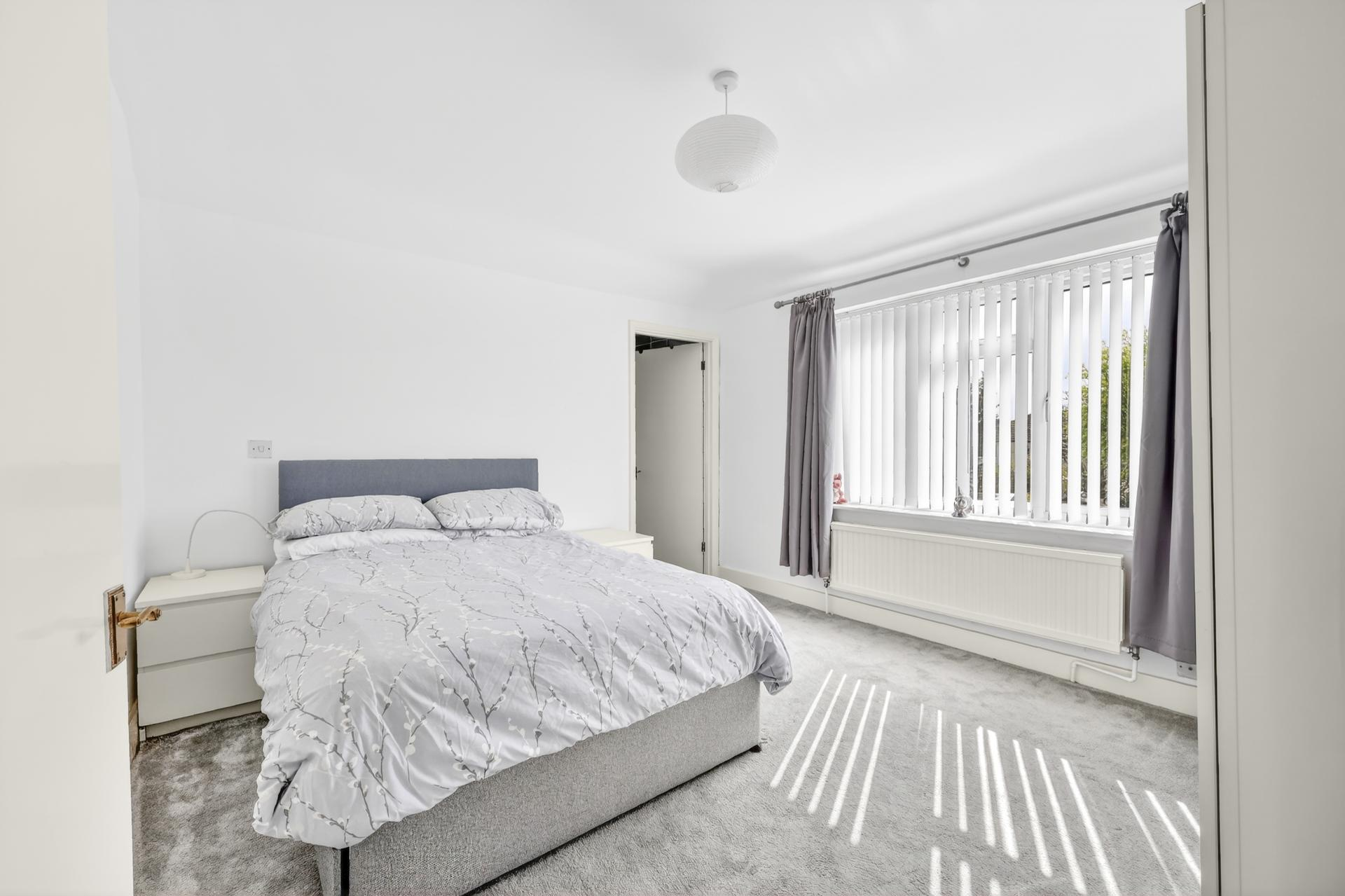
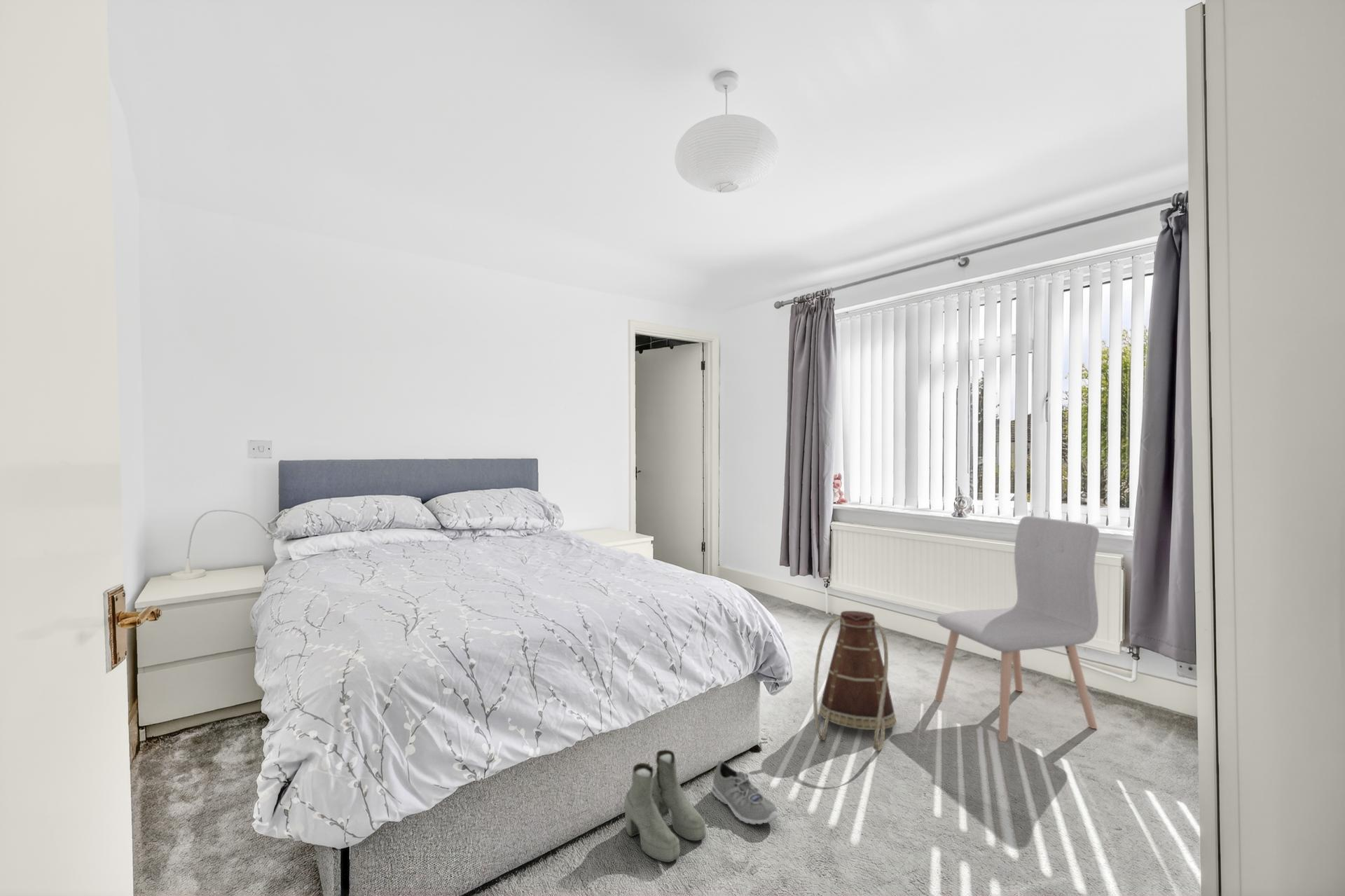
+ boots [623,749,707,863]
+ basket [813,610,897,752]
+ chair [934,516,1100,743]
+ sneaker [711,759,779,825]
